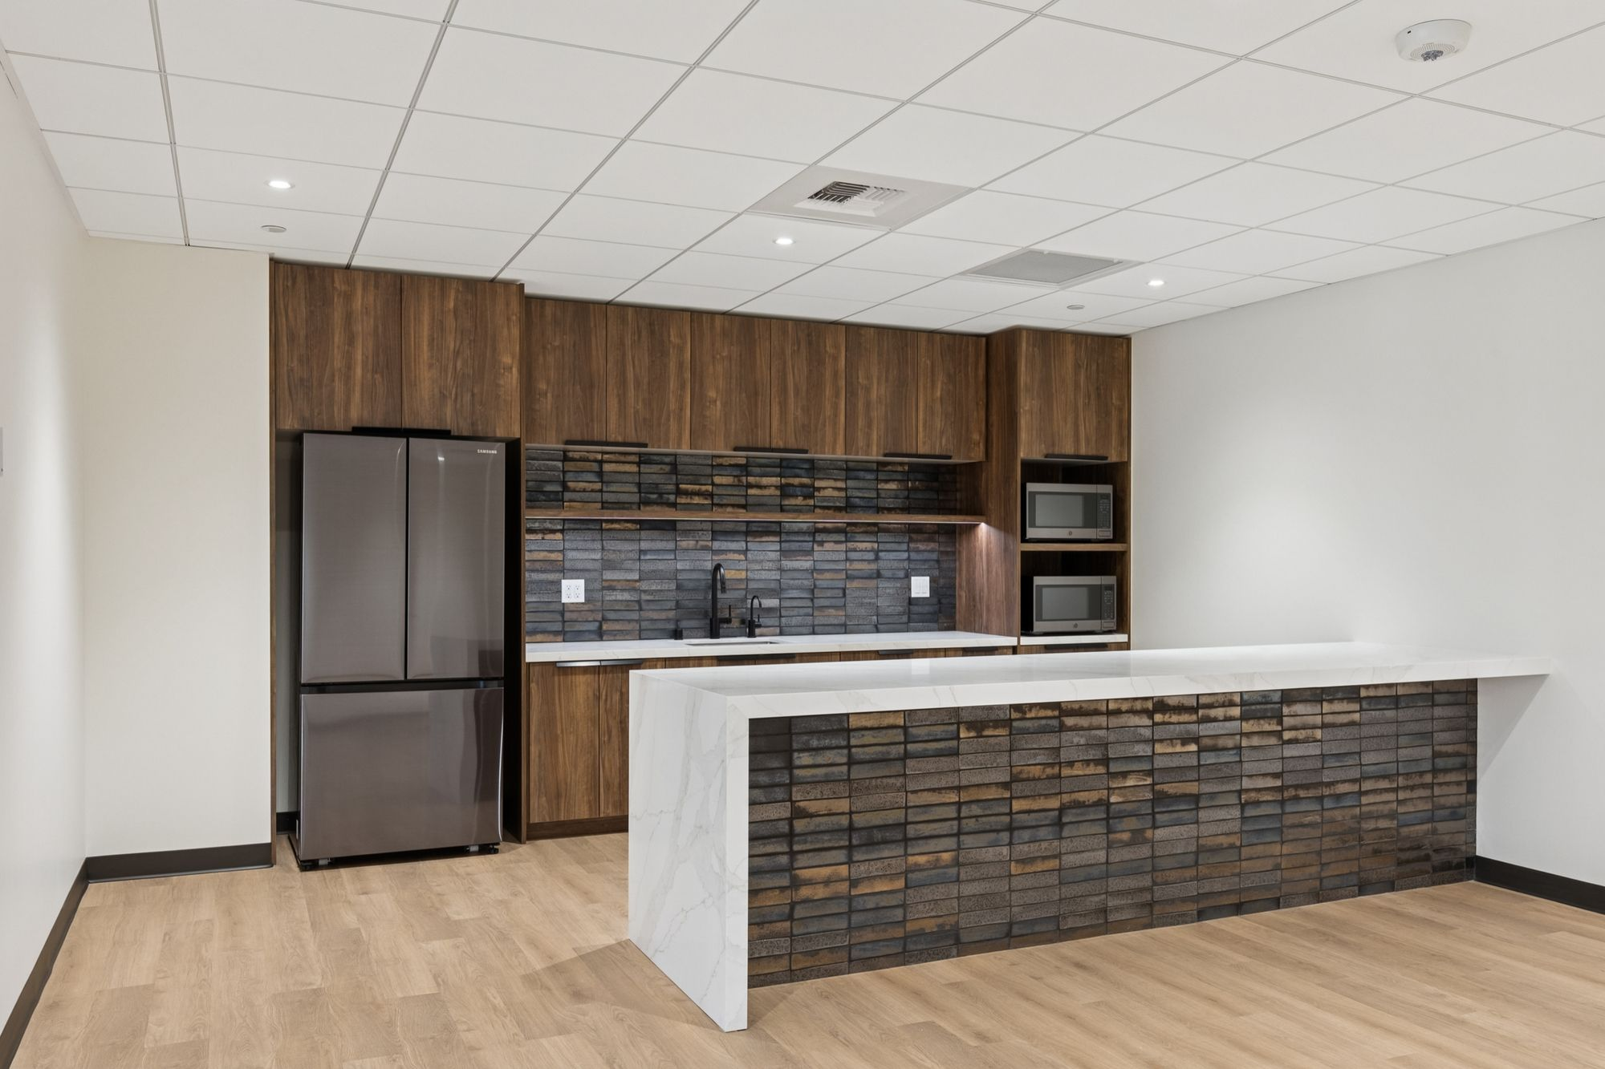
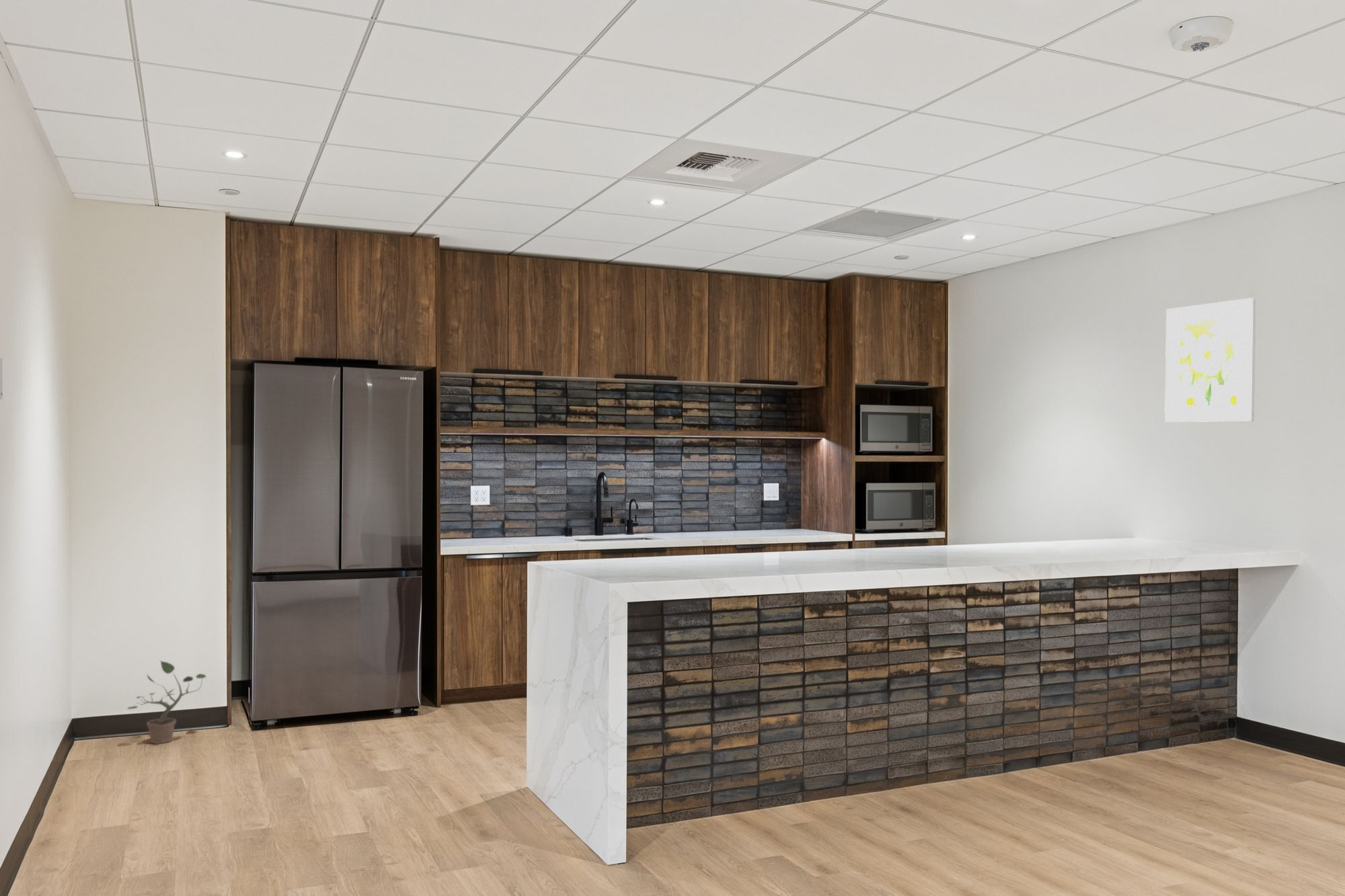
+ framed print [1164,297,1256,423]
+ potted plant [126,660,206,745]
